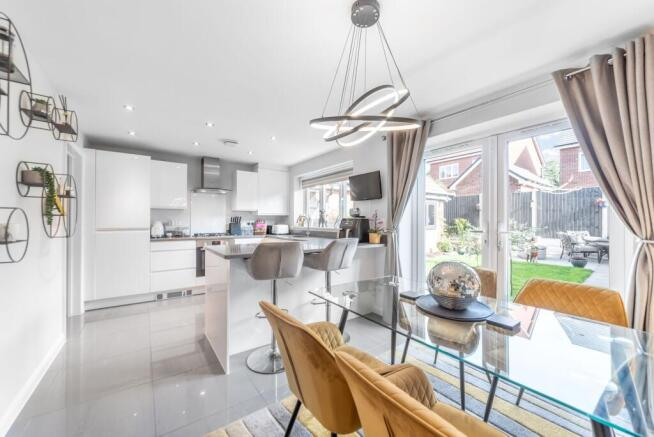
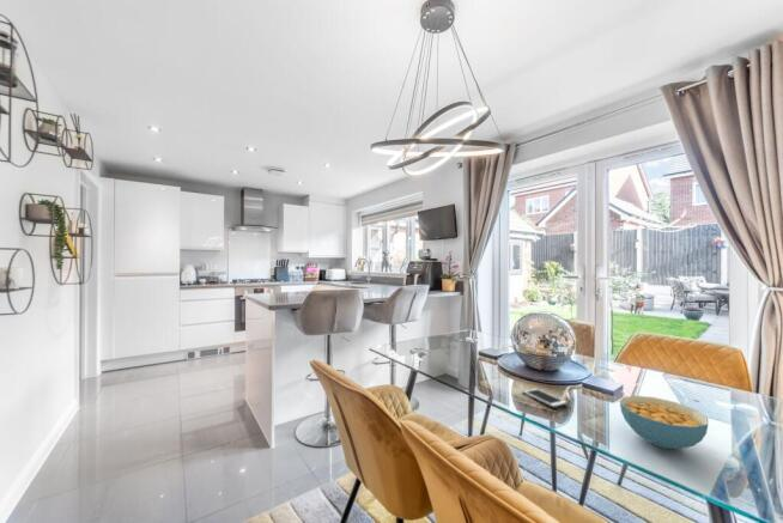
+ cereal bowl [619,395,709,450]
+ cell phone [521,387,569,409]
